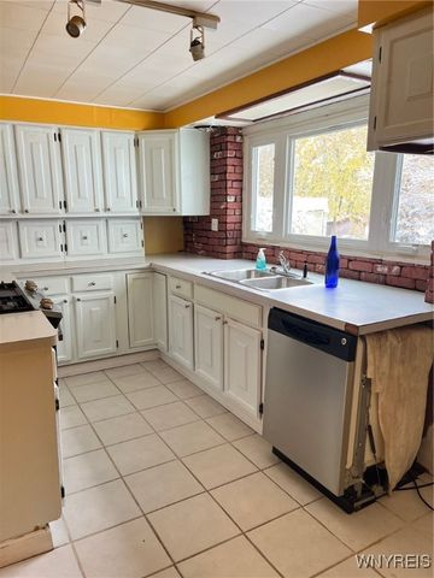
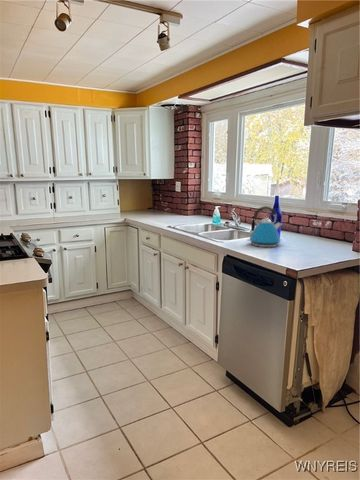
+ kettle [246,205,283,248]
